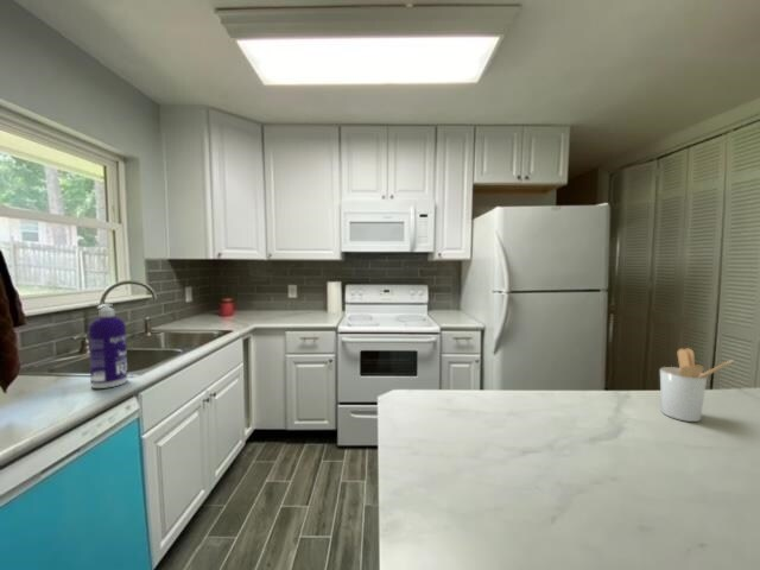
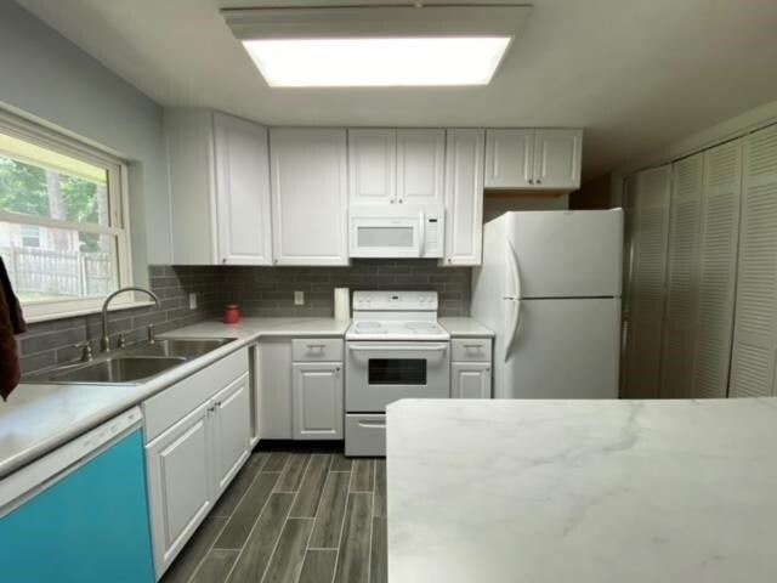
- utensil holder [659,347,735,423]
- spray bottle [88,303,128,390]
